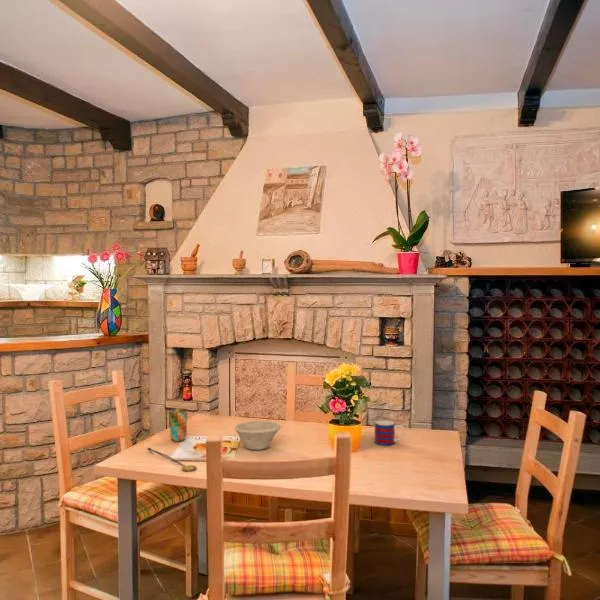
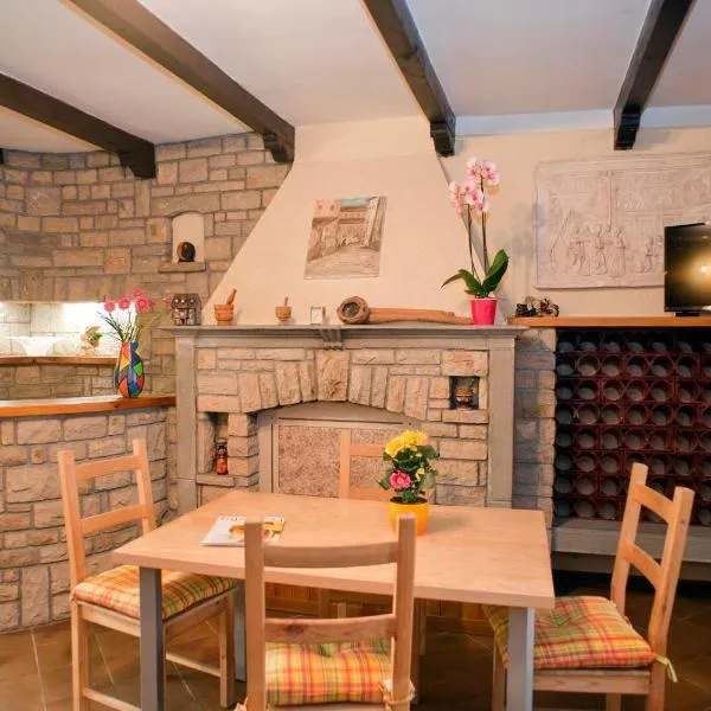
- bowl [233,420,282,451]
- pendant necklace [146,447,197,472]
- mug [374,419,406,447]
- cup [168,408,188,442]
